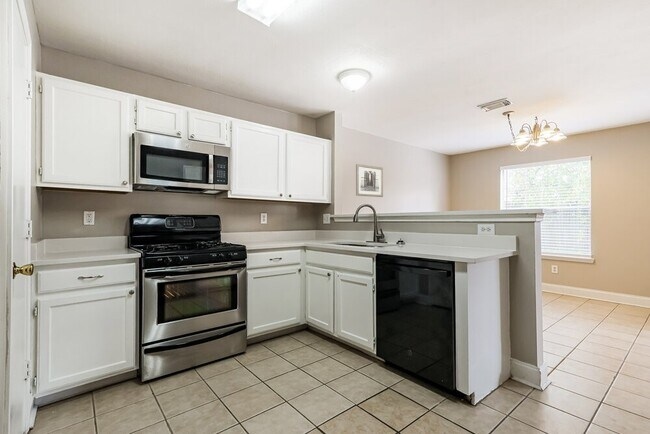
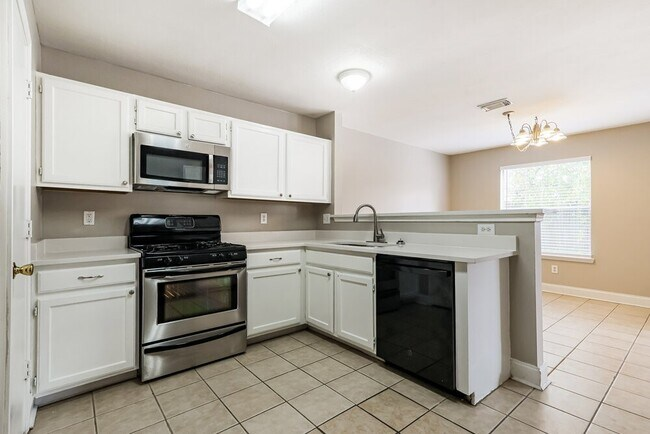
- wall art [355,163,384,198]
